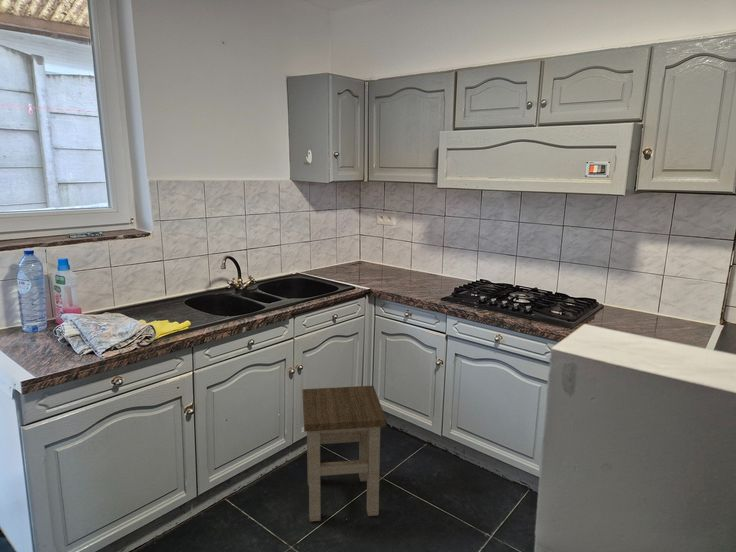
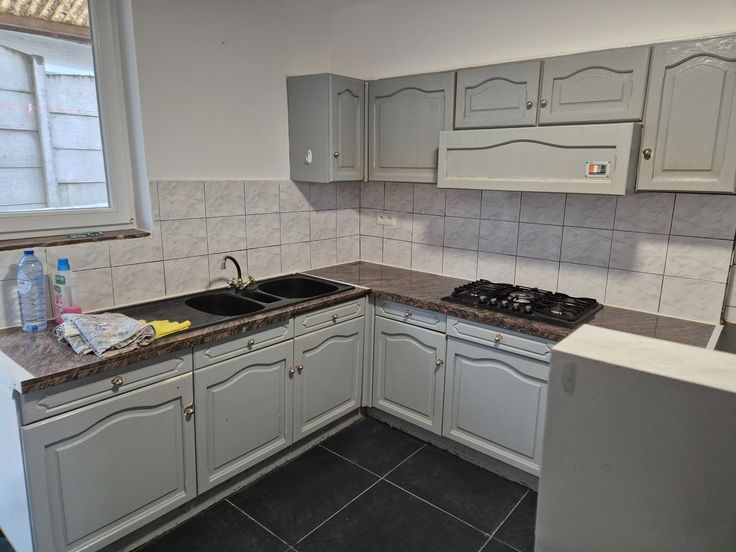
- stool [301,385,387,522]
